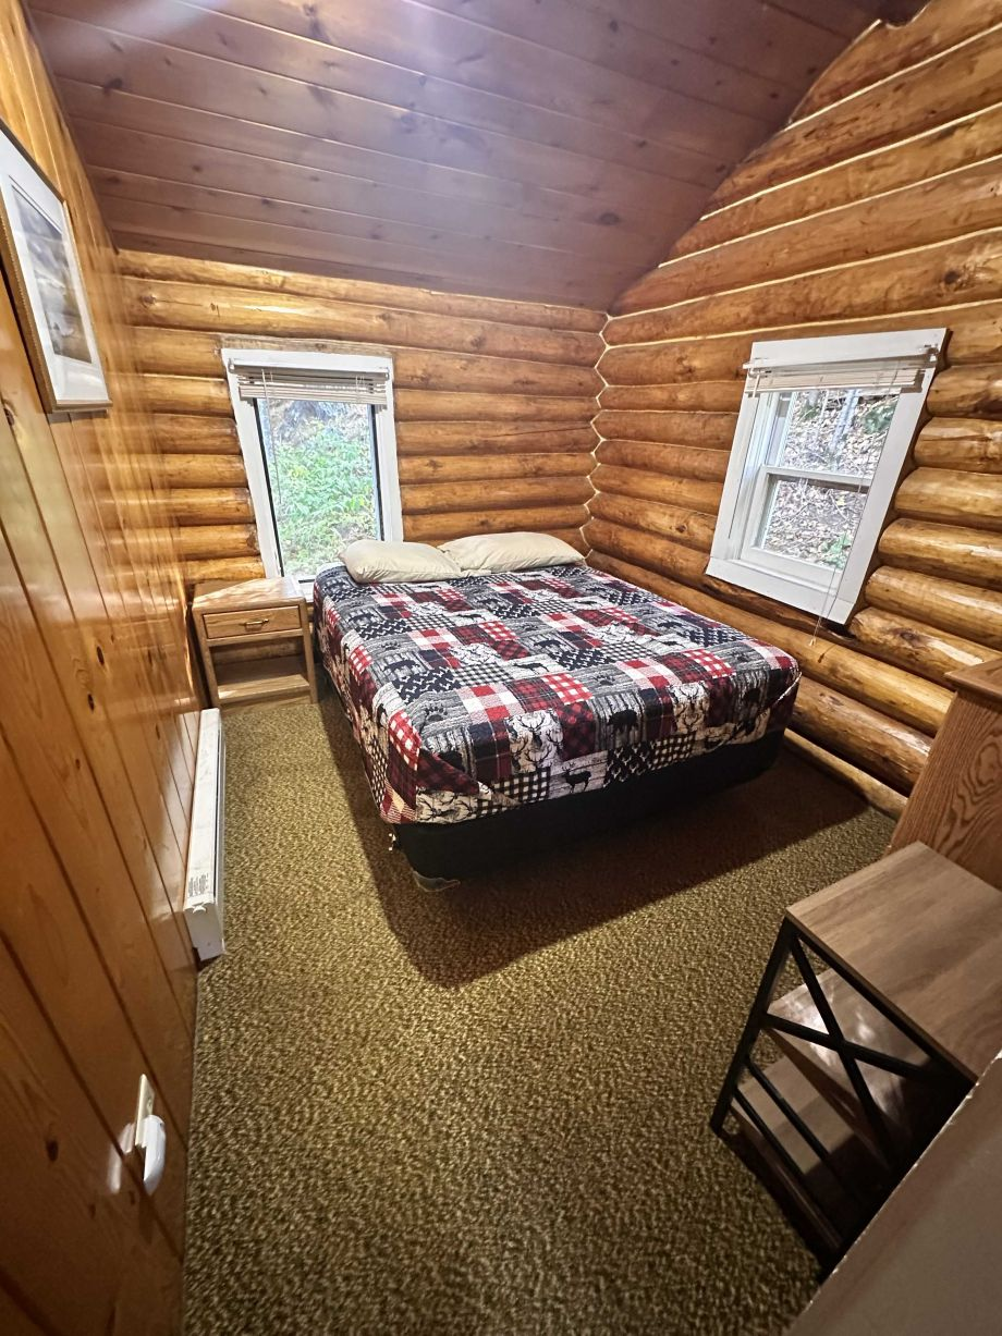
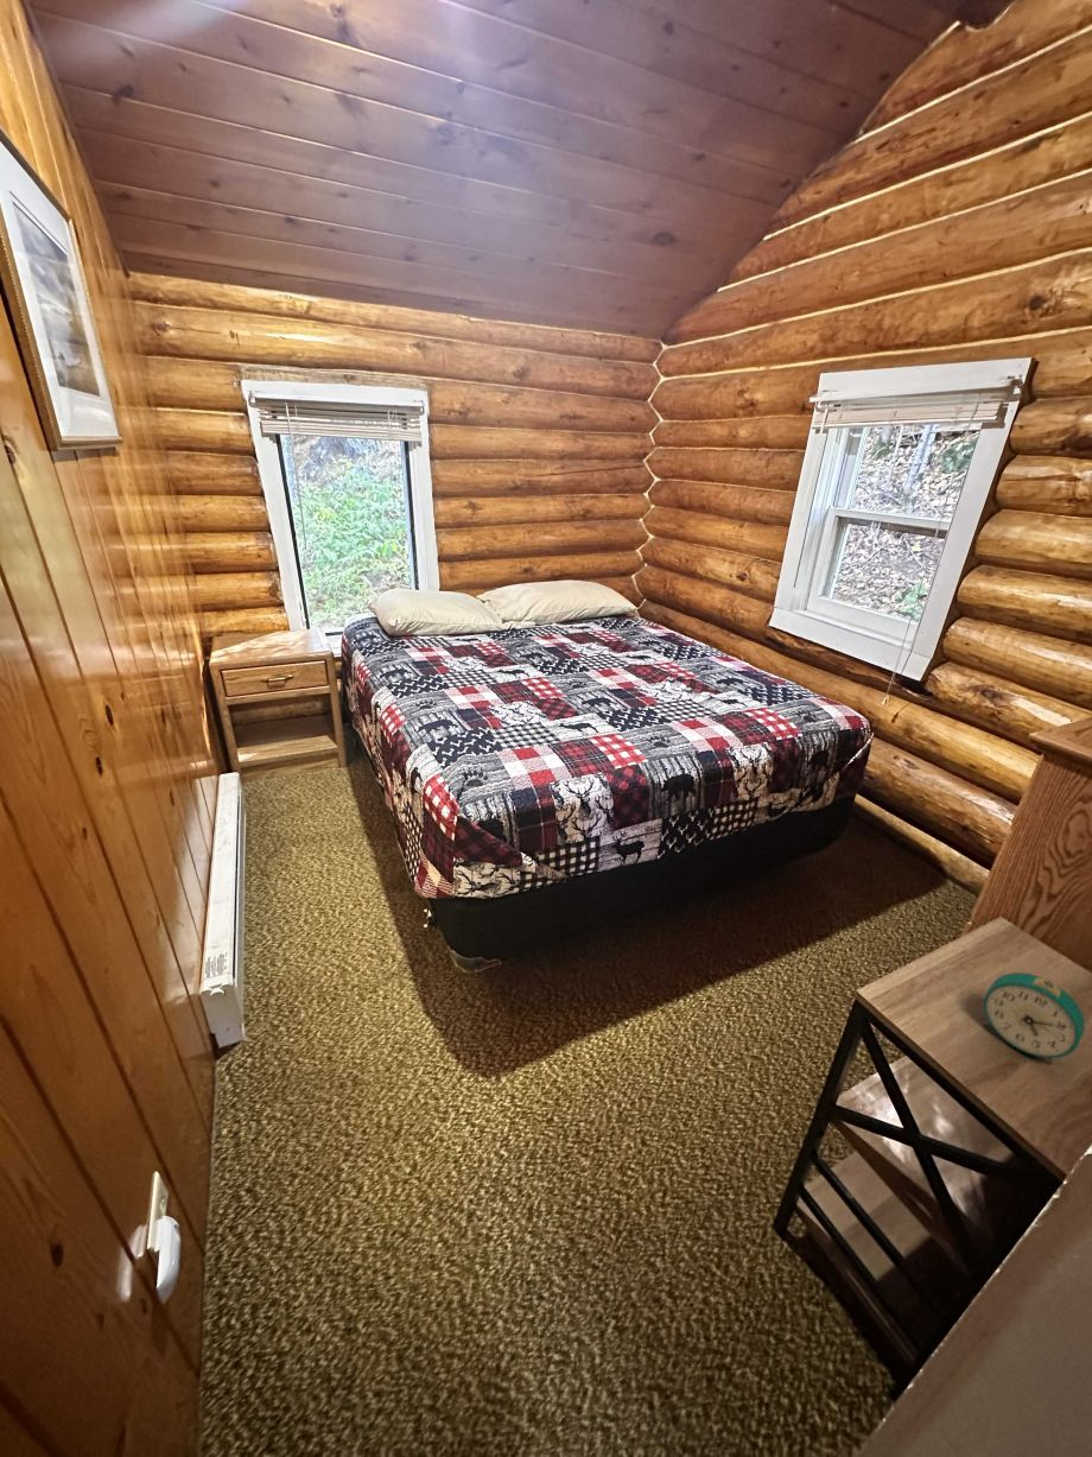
+ alarm clock [983,971,1086,1065]
